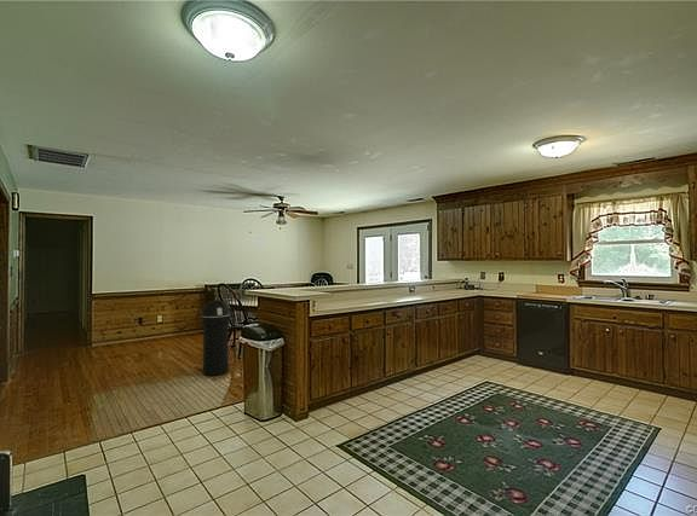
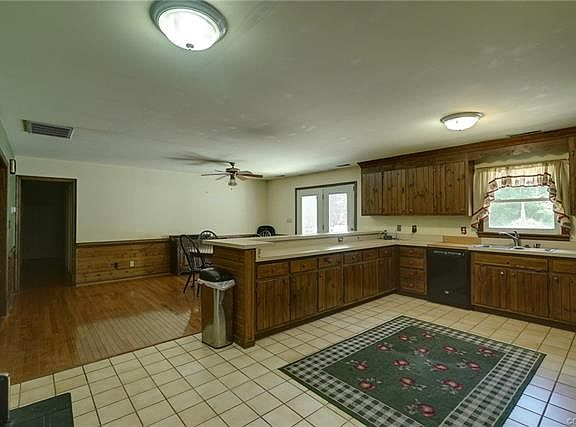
- trash can [200,298,231,377]
